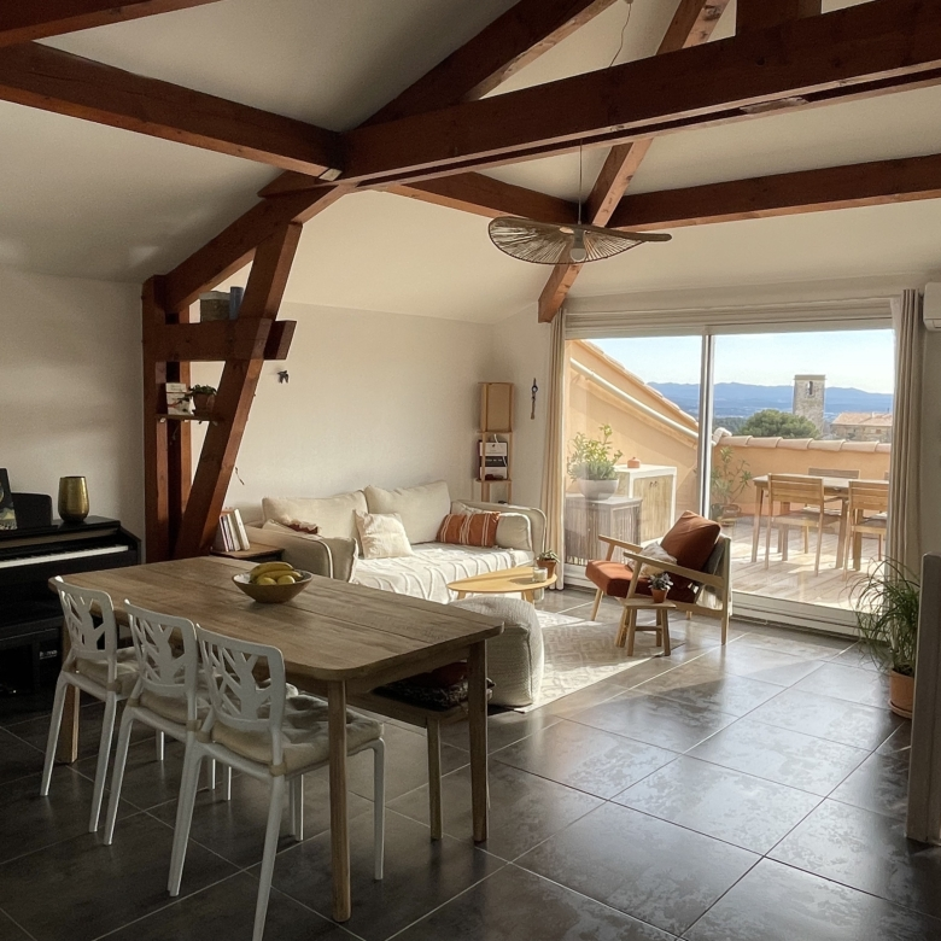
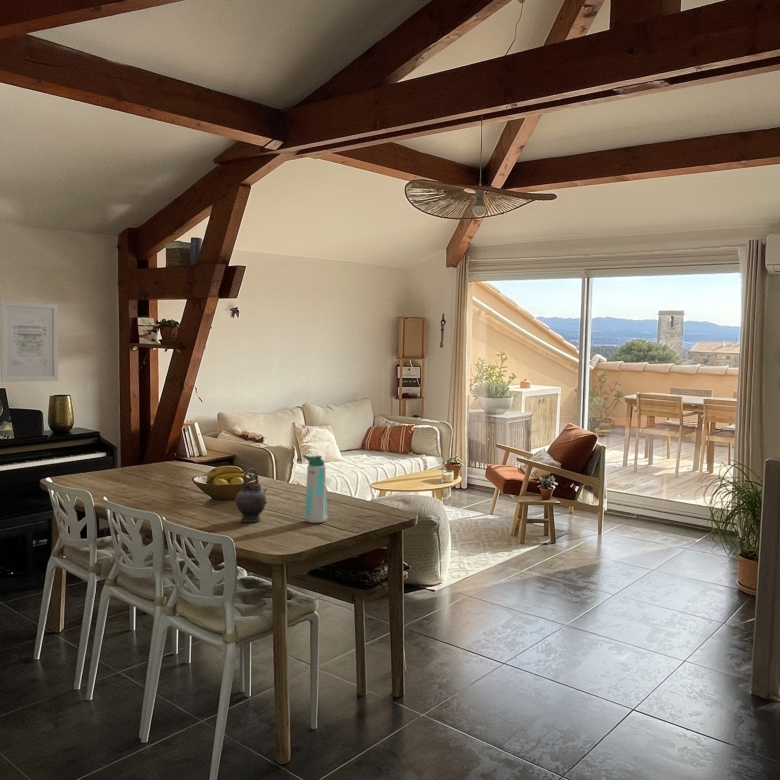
+ water bottle [302,454,328,524]
+ wall art [0,300,59,383]
+ teapot [235,467,268,523]
